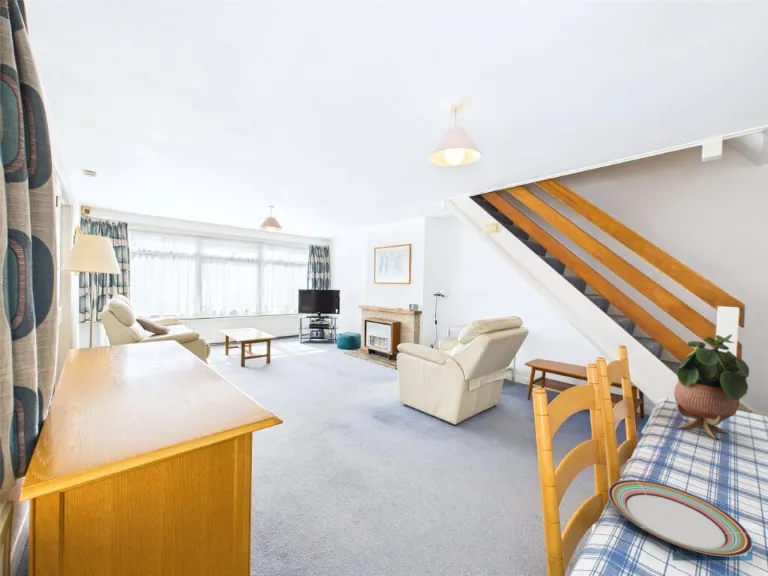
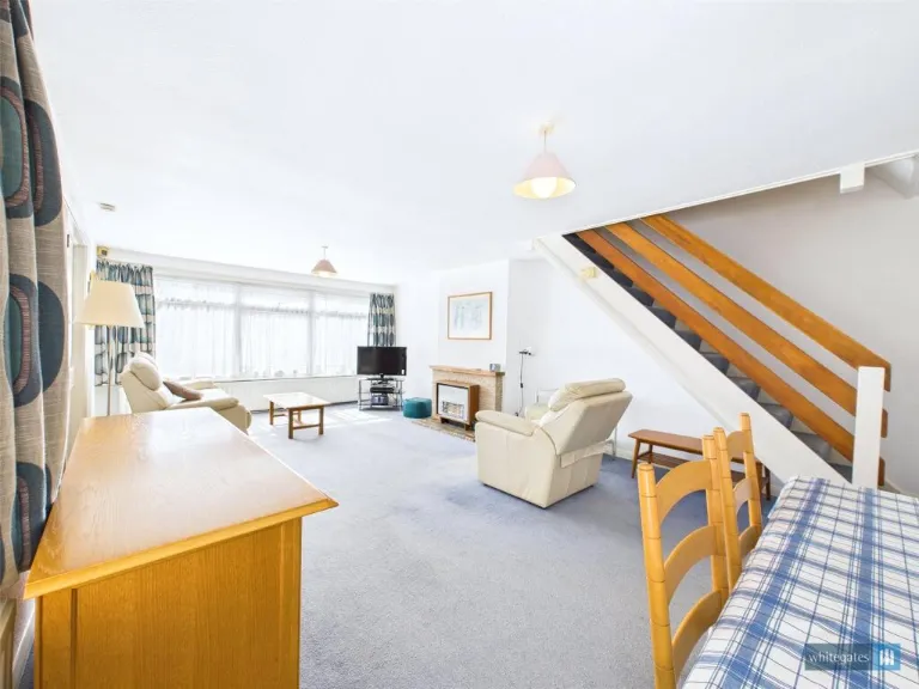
- plate [607,479,754,557]
- potted plant [673,333,750,441]
